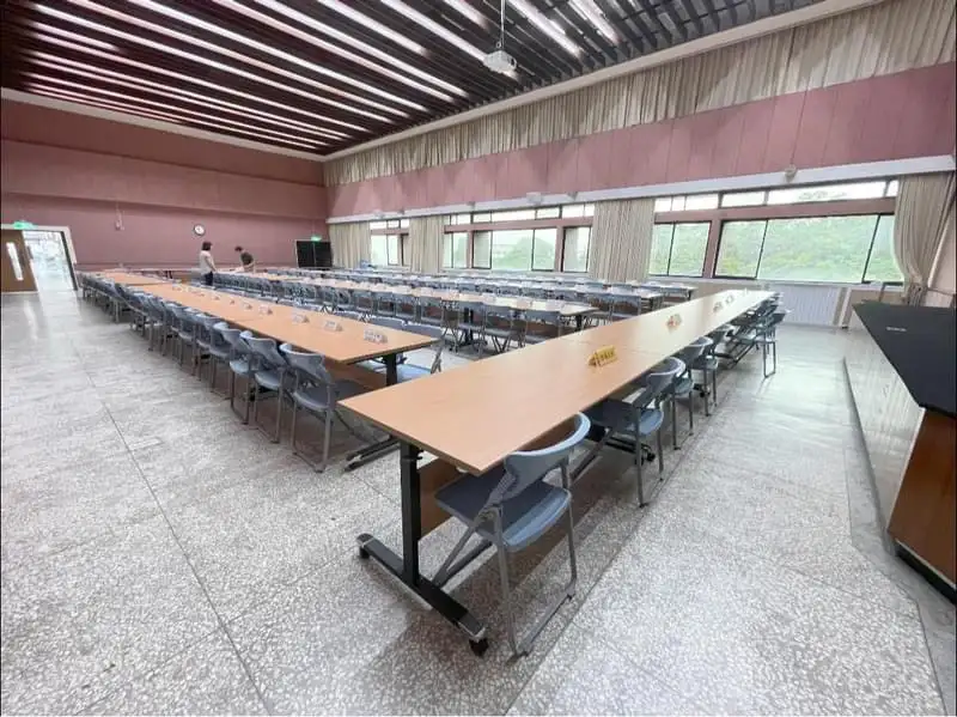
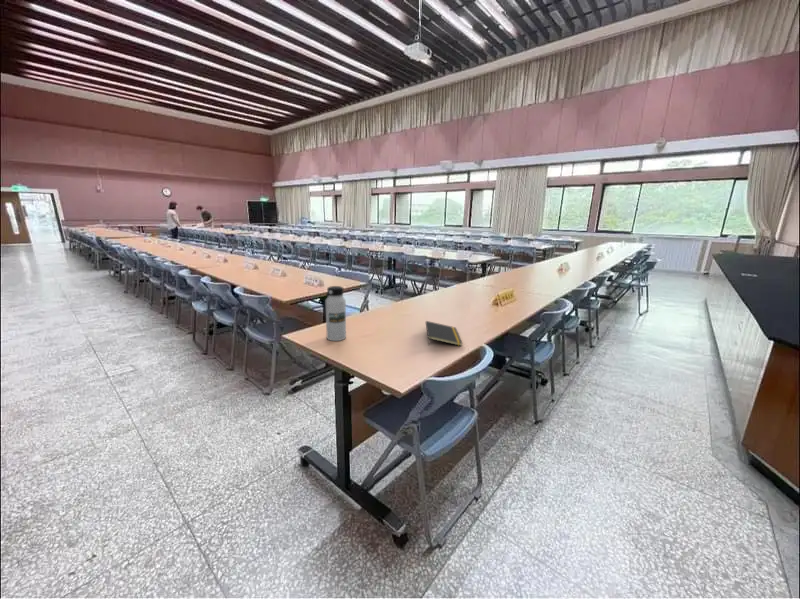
+ notepad [425,320,463,347]
+ water bottle [325,285,347,342]
